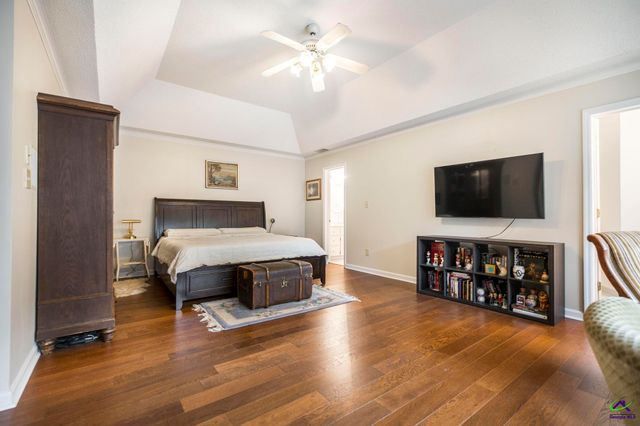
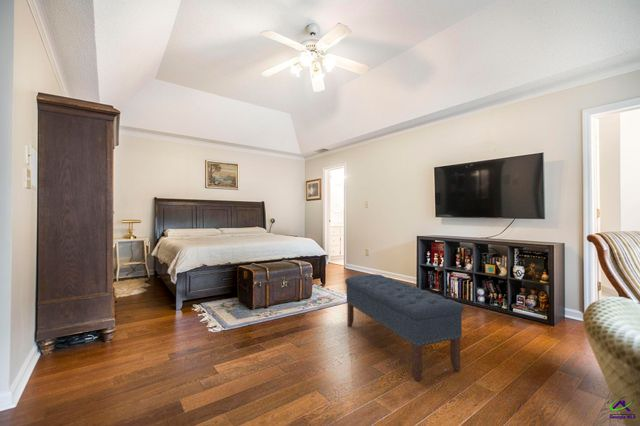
+ bench [344,273,465,382]
